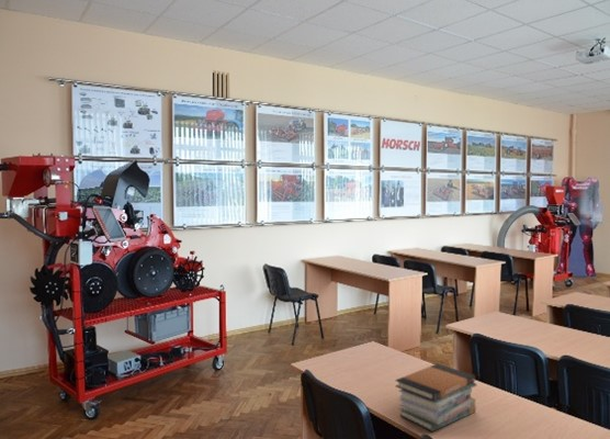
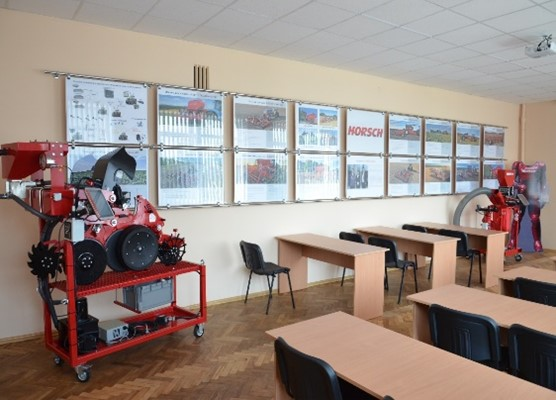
- book stack [394,362,477,432]
